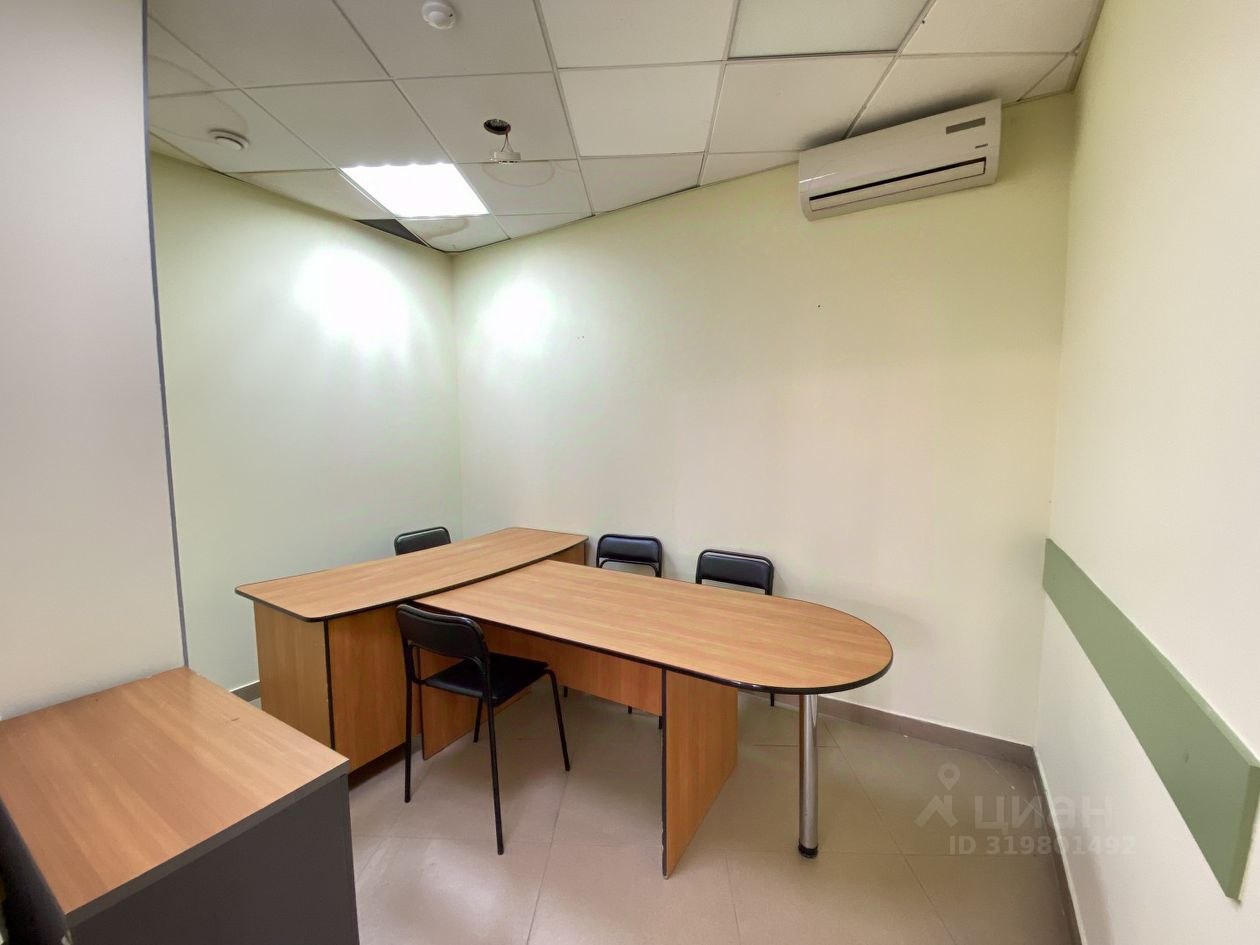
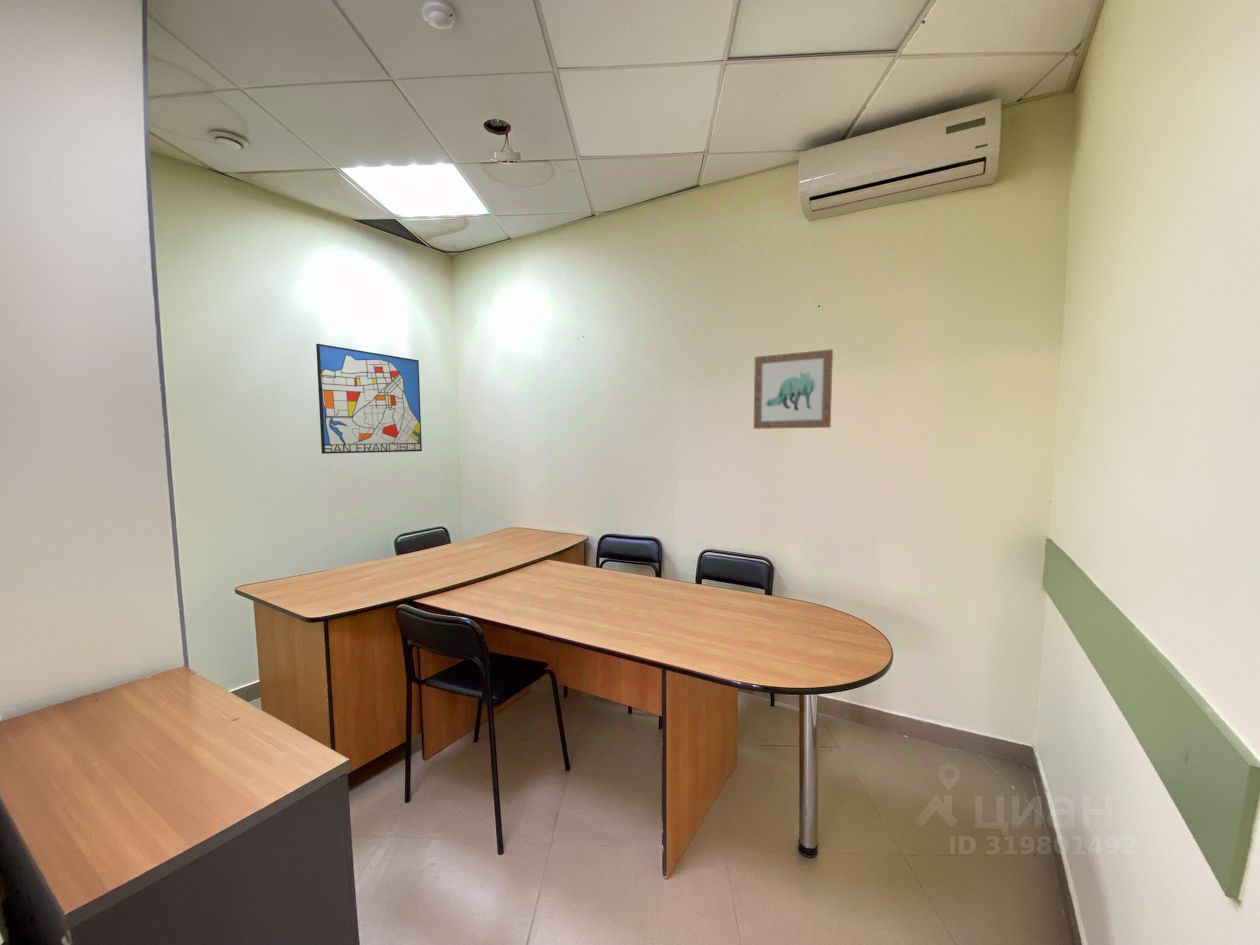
+ wall art [315,343,423,455]
+ wall art [753,348,834,430]
